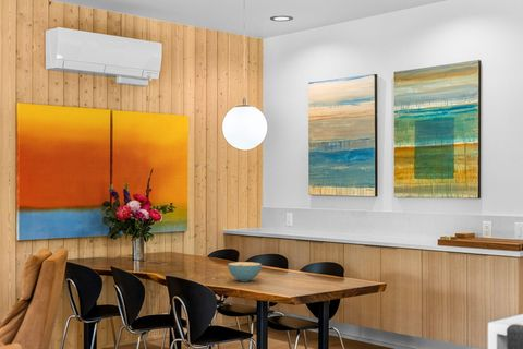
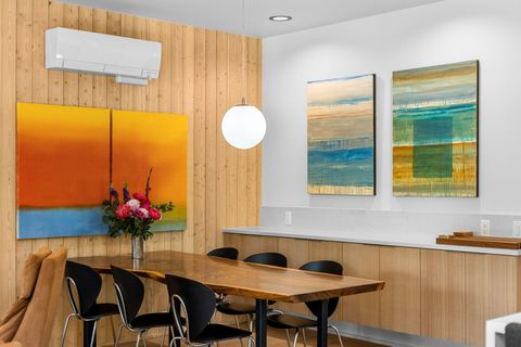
- cereal bowl [227,261,263,282]
